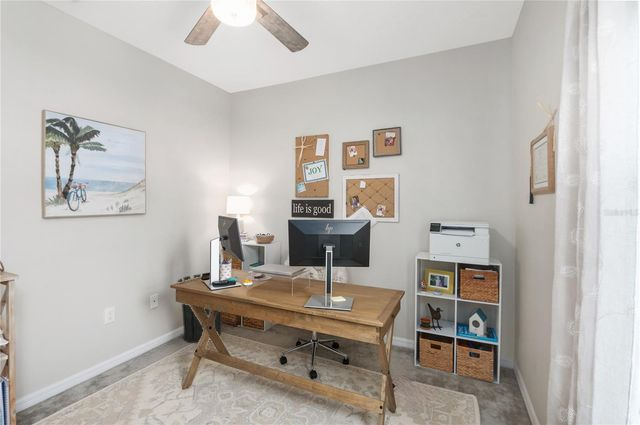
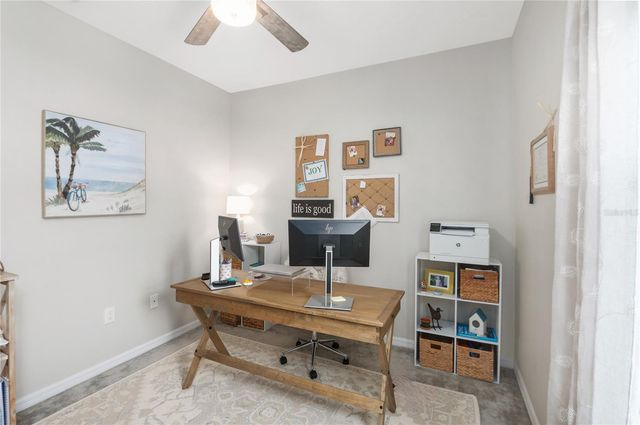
- waste bin [177,273,223,344]
